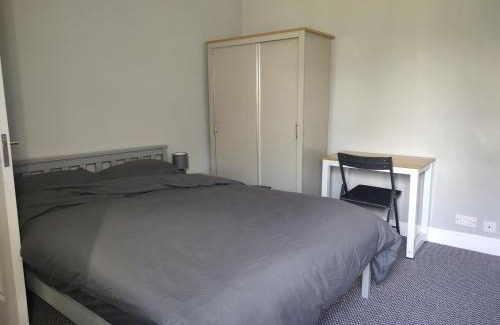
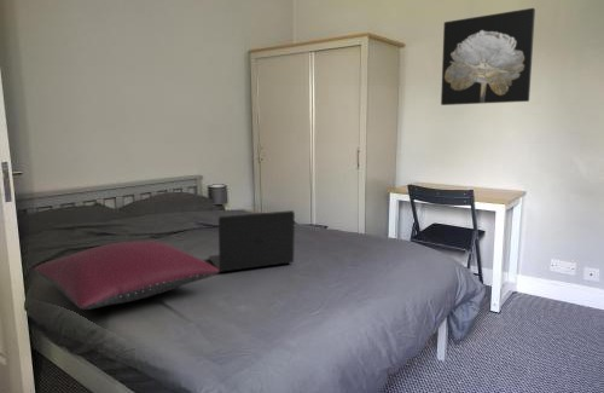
+ laptop [208,209,296,273]
+ wall art [440,7,536,106]
+ pillow [34,239,220,311]
